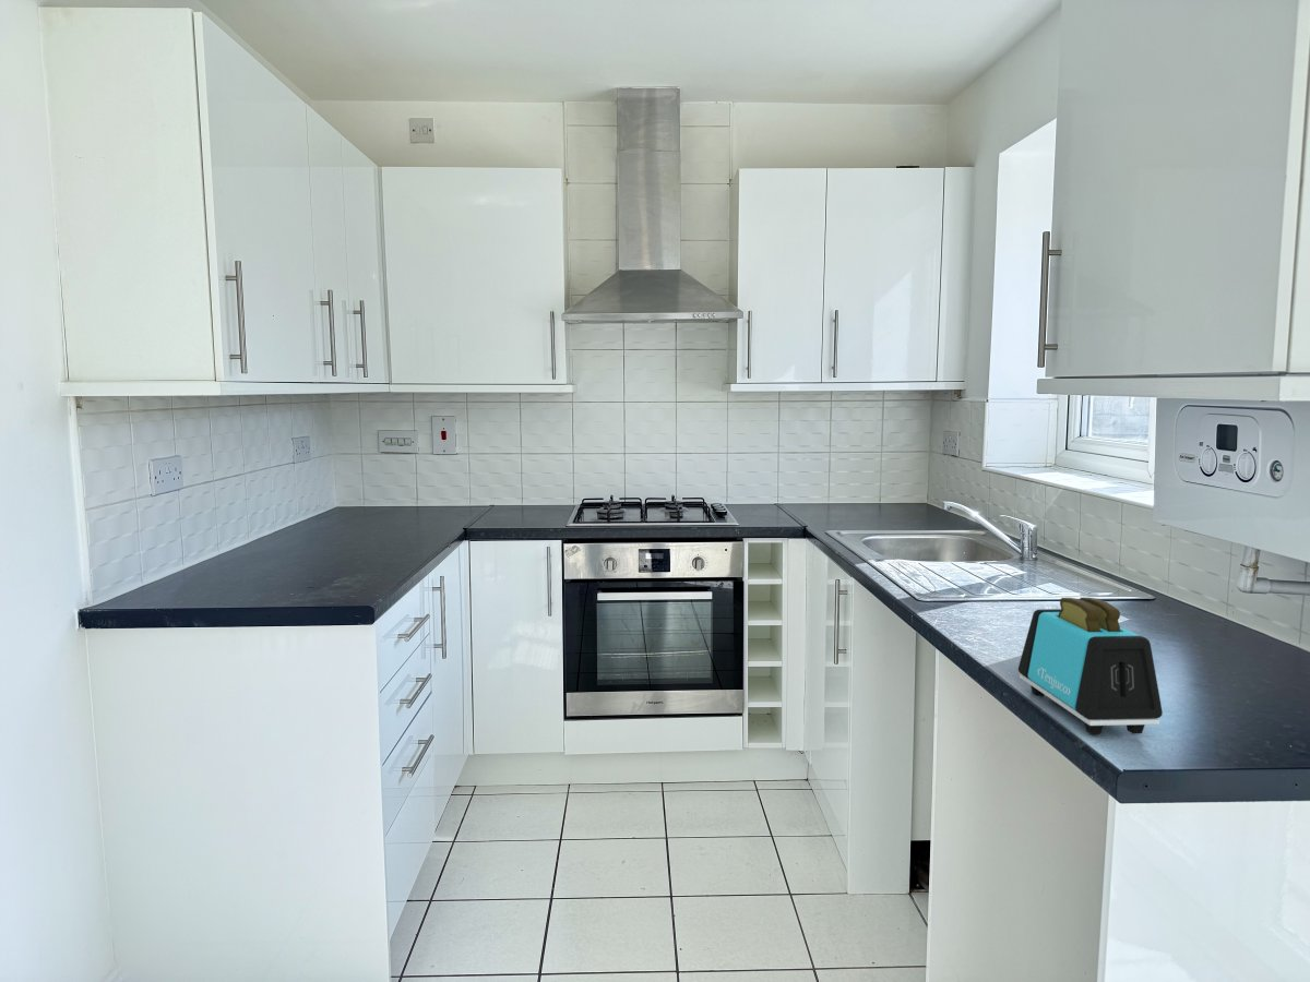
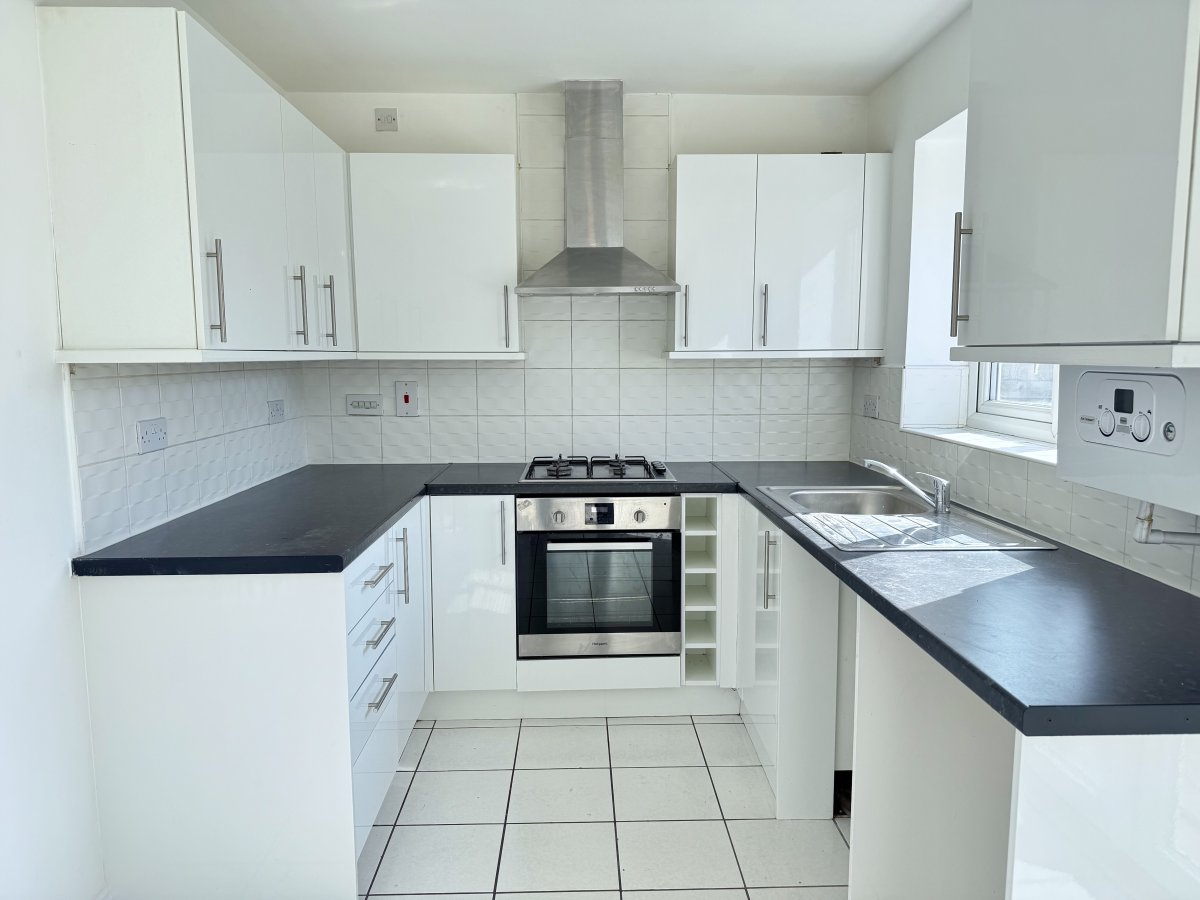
- toaster [1017,597,1164,735]
